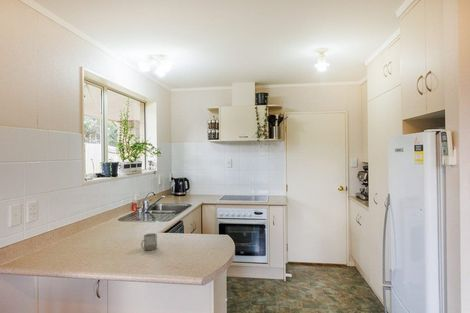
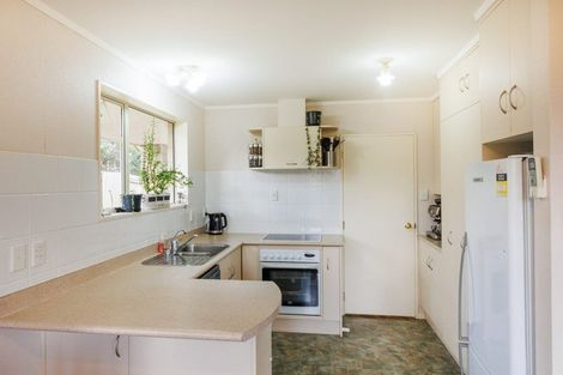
- cup [140,232,158,251]
